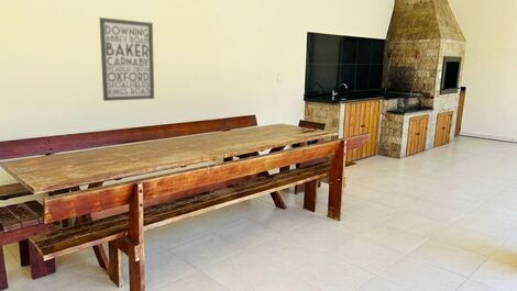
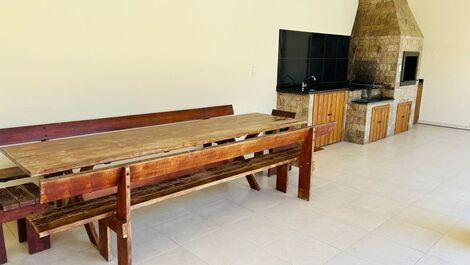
- wall art [99,16,155,102]
